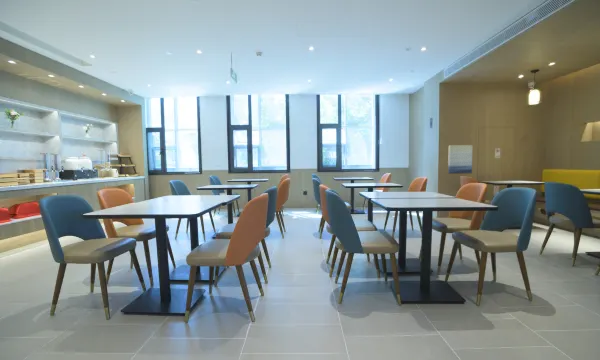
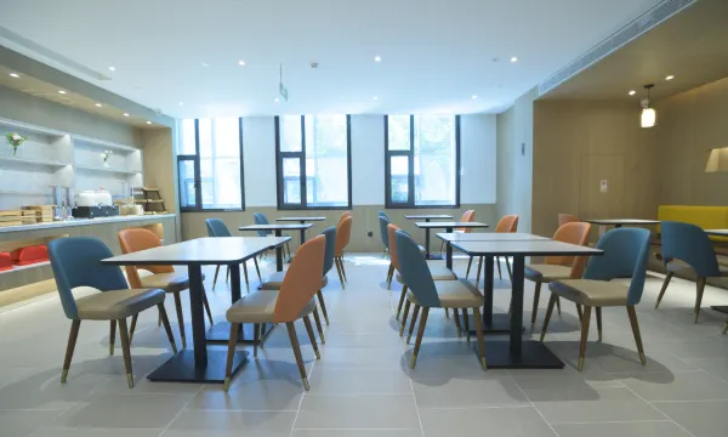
- wall art [447,144,473,175]
